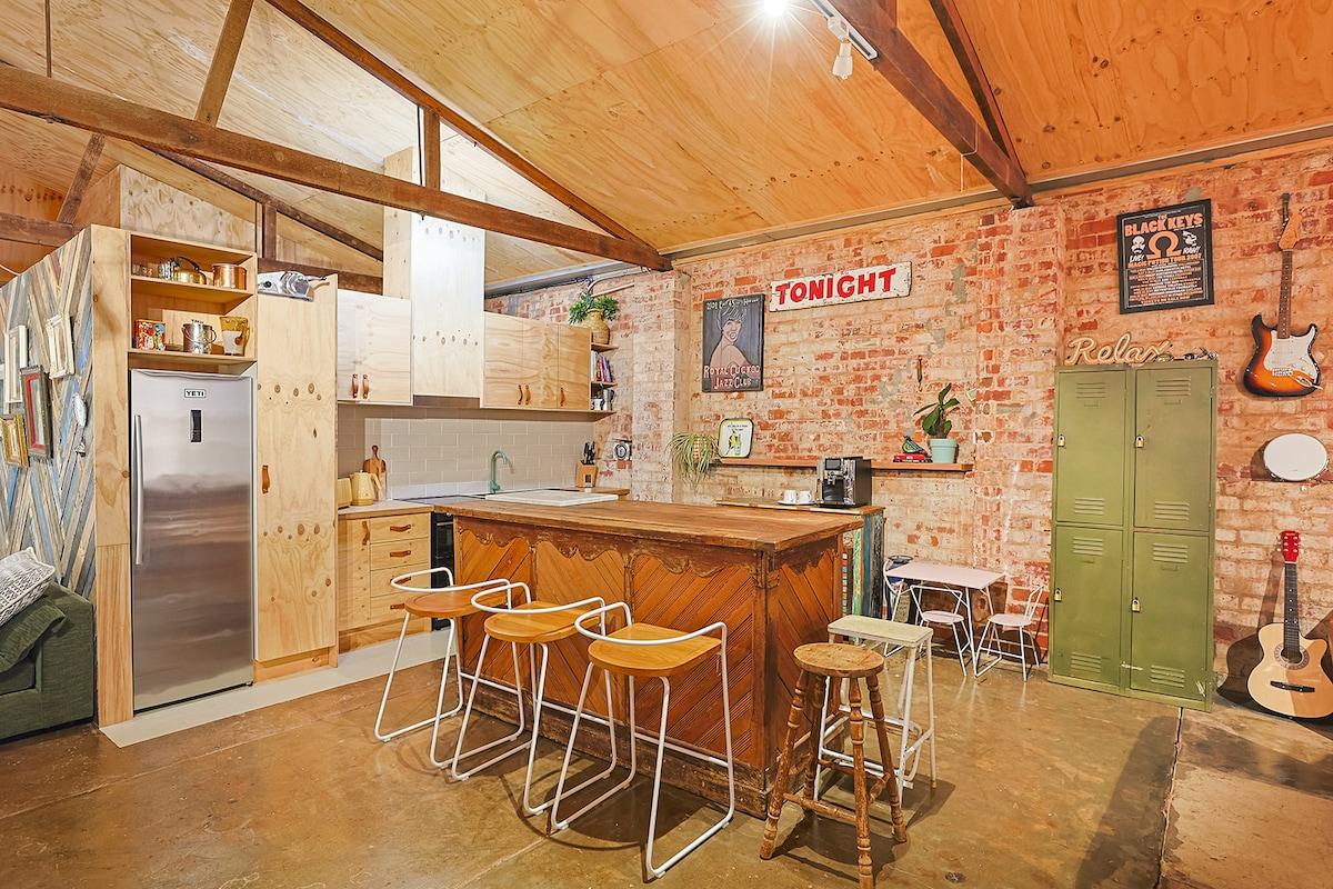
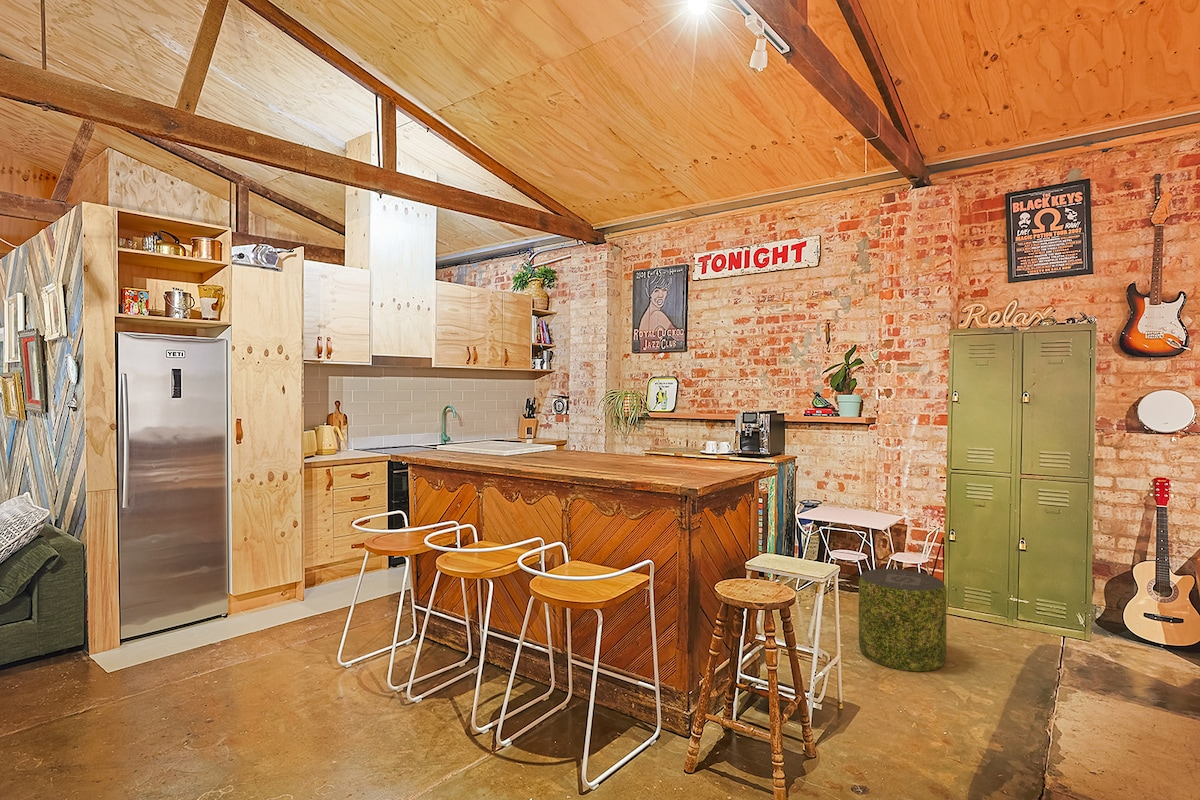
+ pouf [858,568,947,672]
